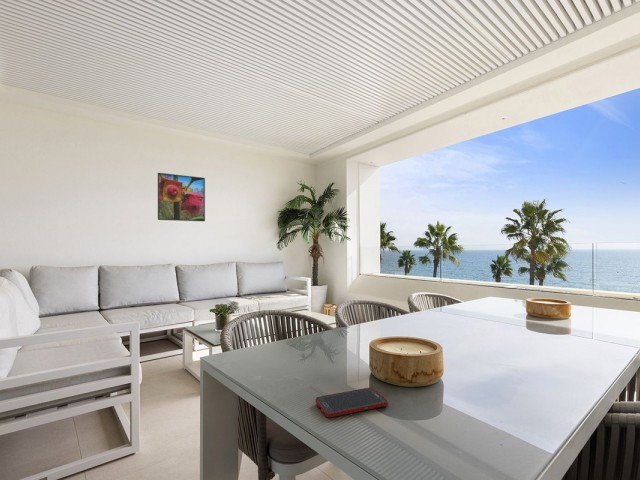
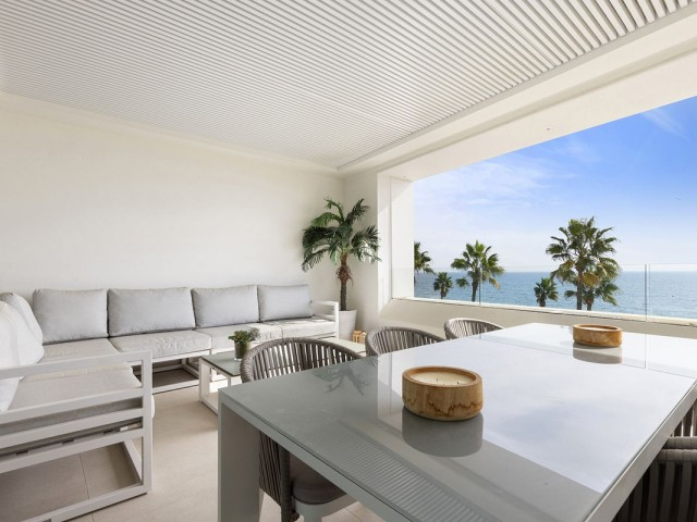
- cell phone [314,387,389,418]
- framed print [157,172,206,222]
